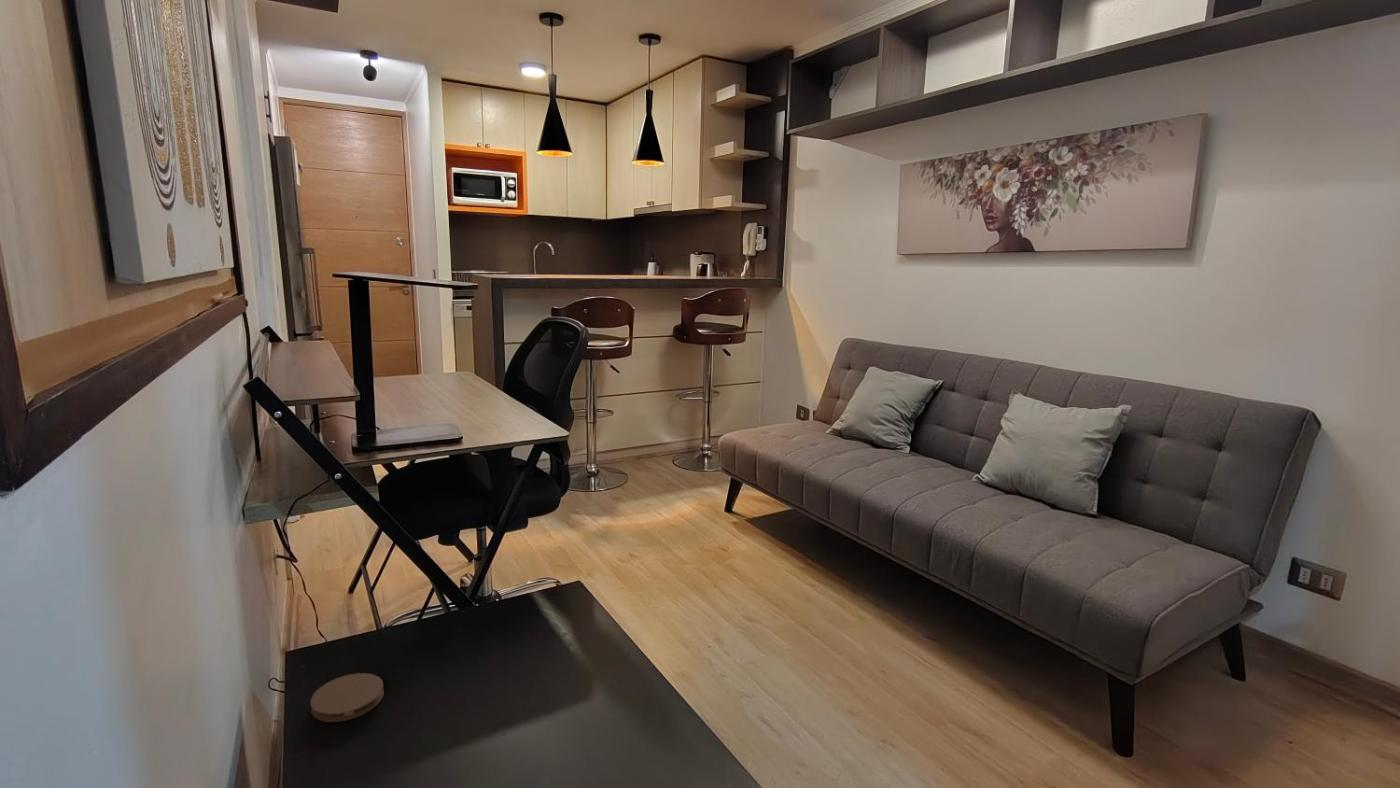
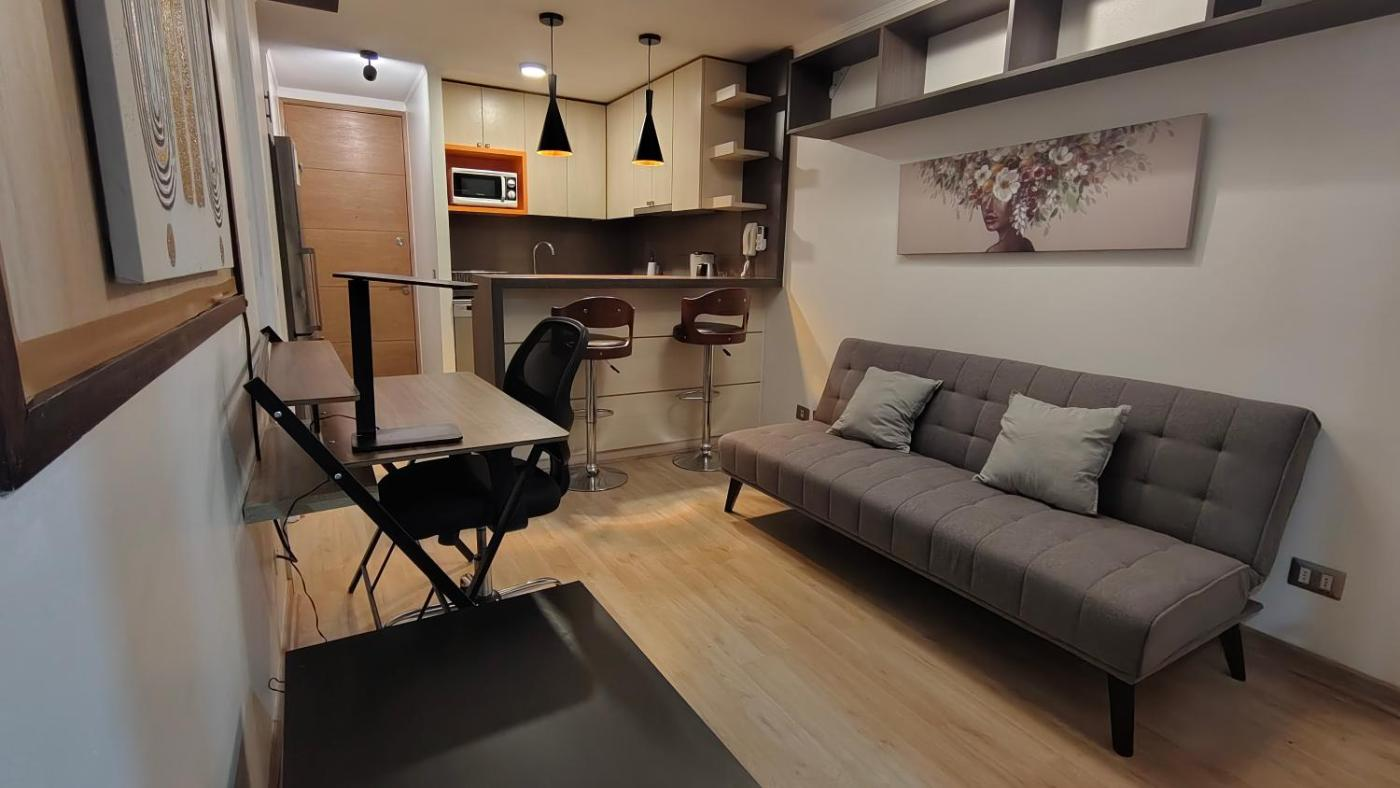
- coaster [310,672,385,723]
